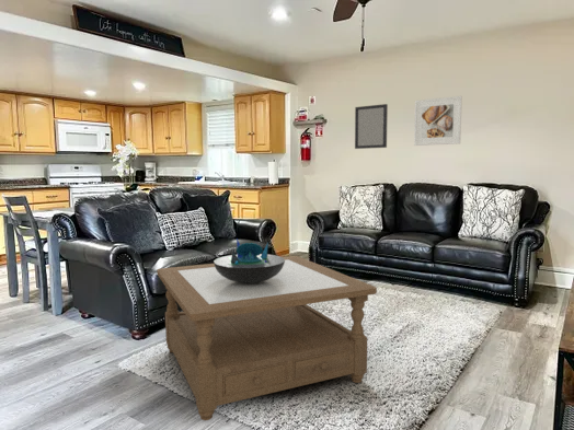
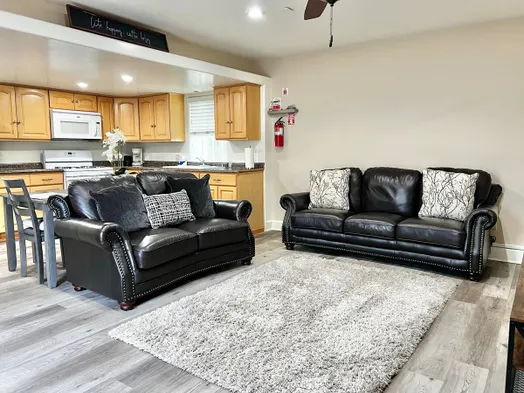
- home mirror [354,103,389,150]
- coffee table [156,255,378,421]
- decorative bowl [213,237,285,283]
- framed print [413,95,463,147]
